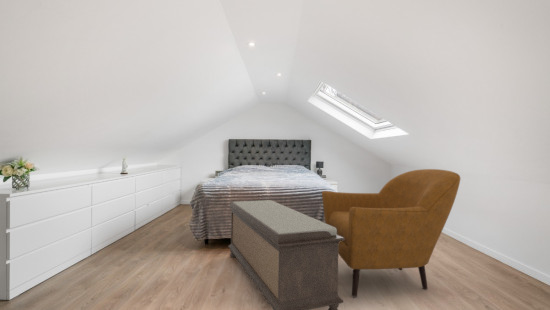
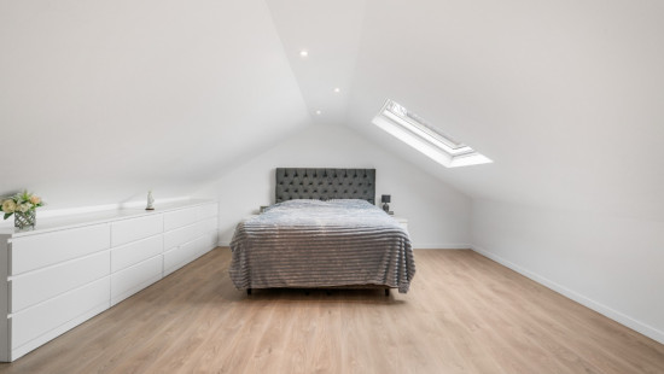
- armchair [321,168,461,298]
- bench [227,199,344,310]
